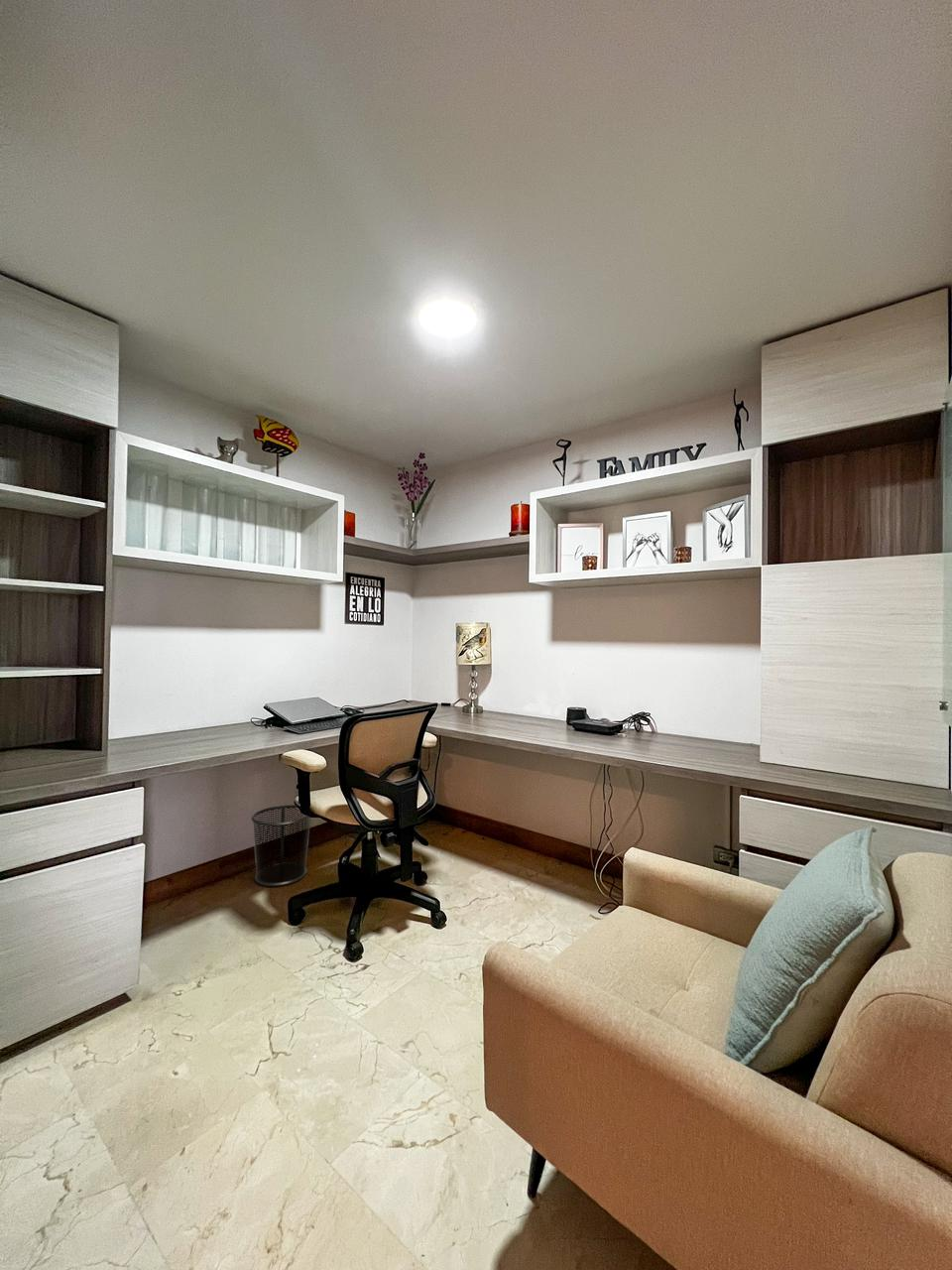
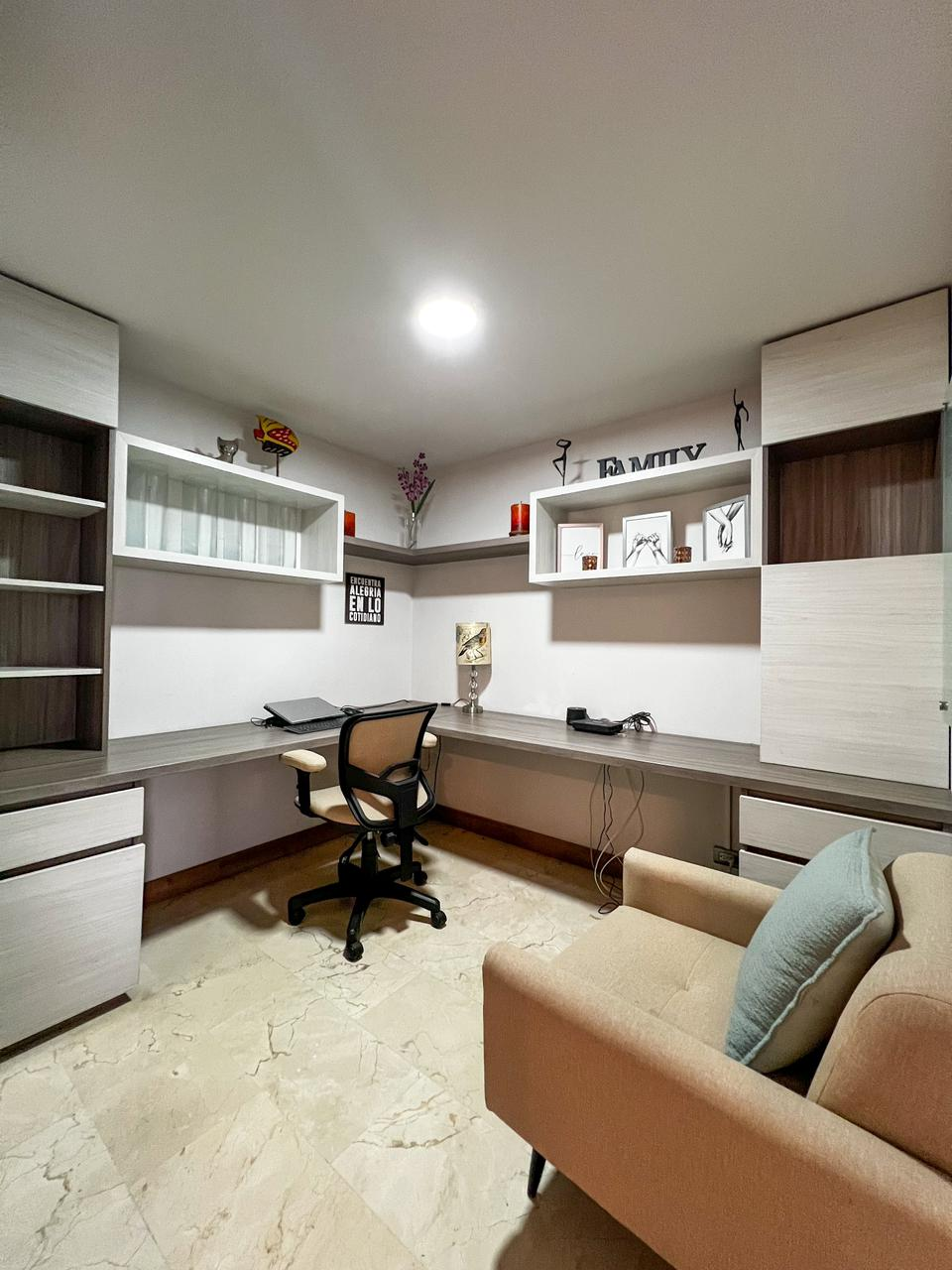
- waste bin [251,804,311,887]
